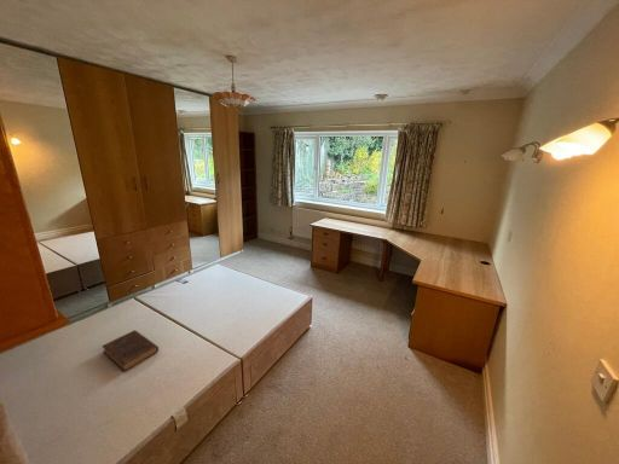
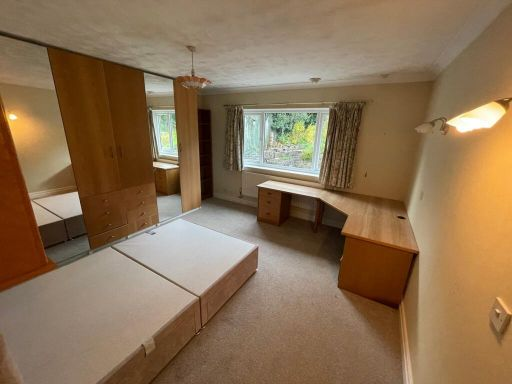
- book [102,329,160,372]
